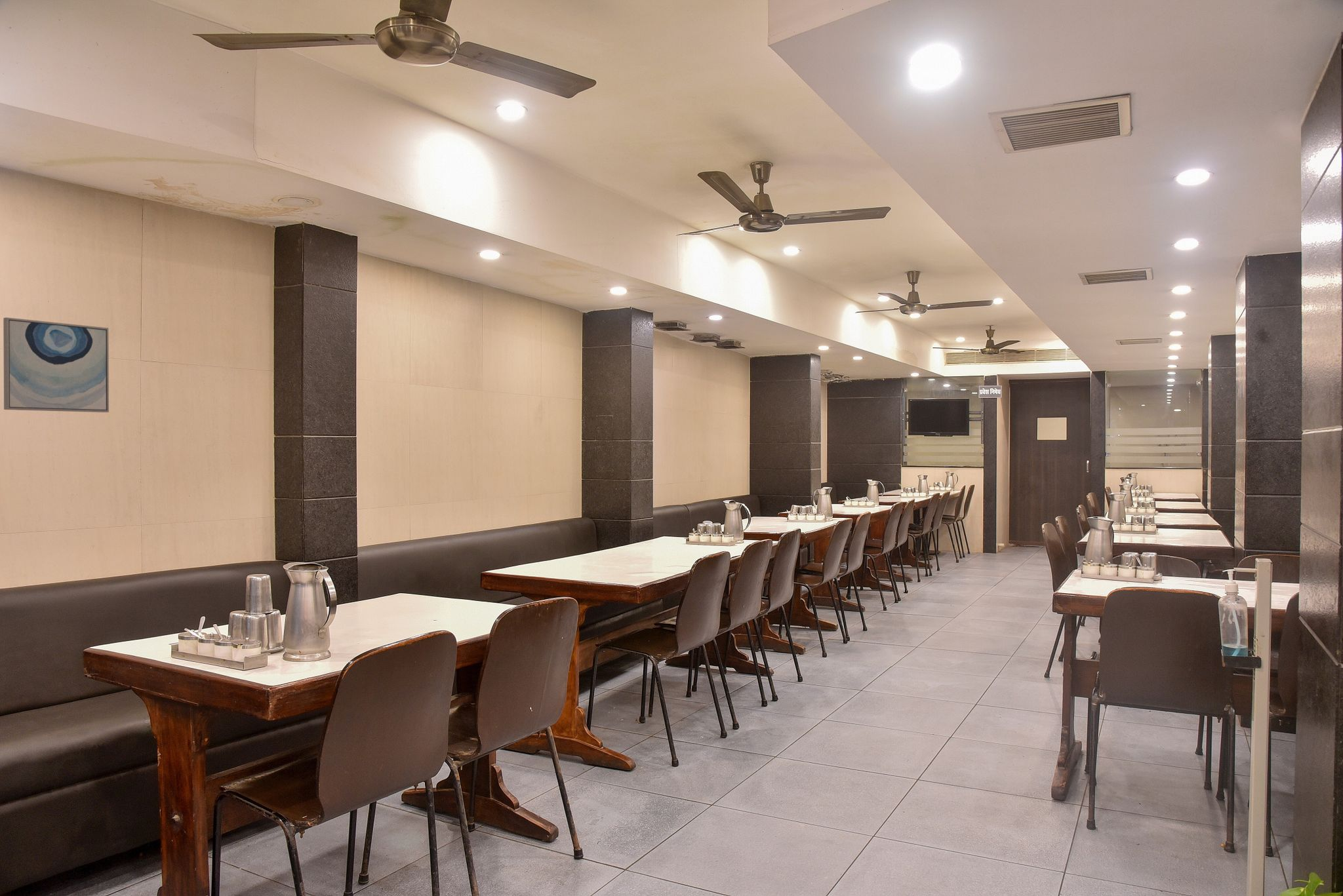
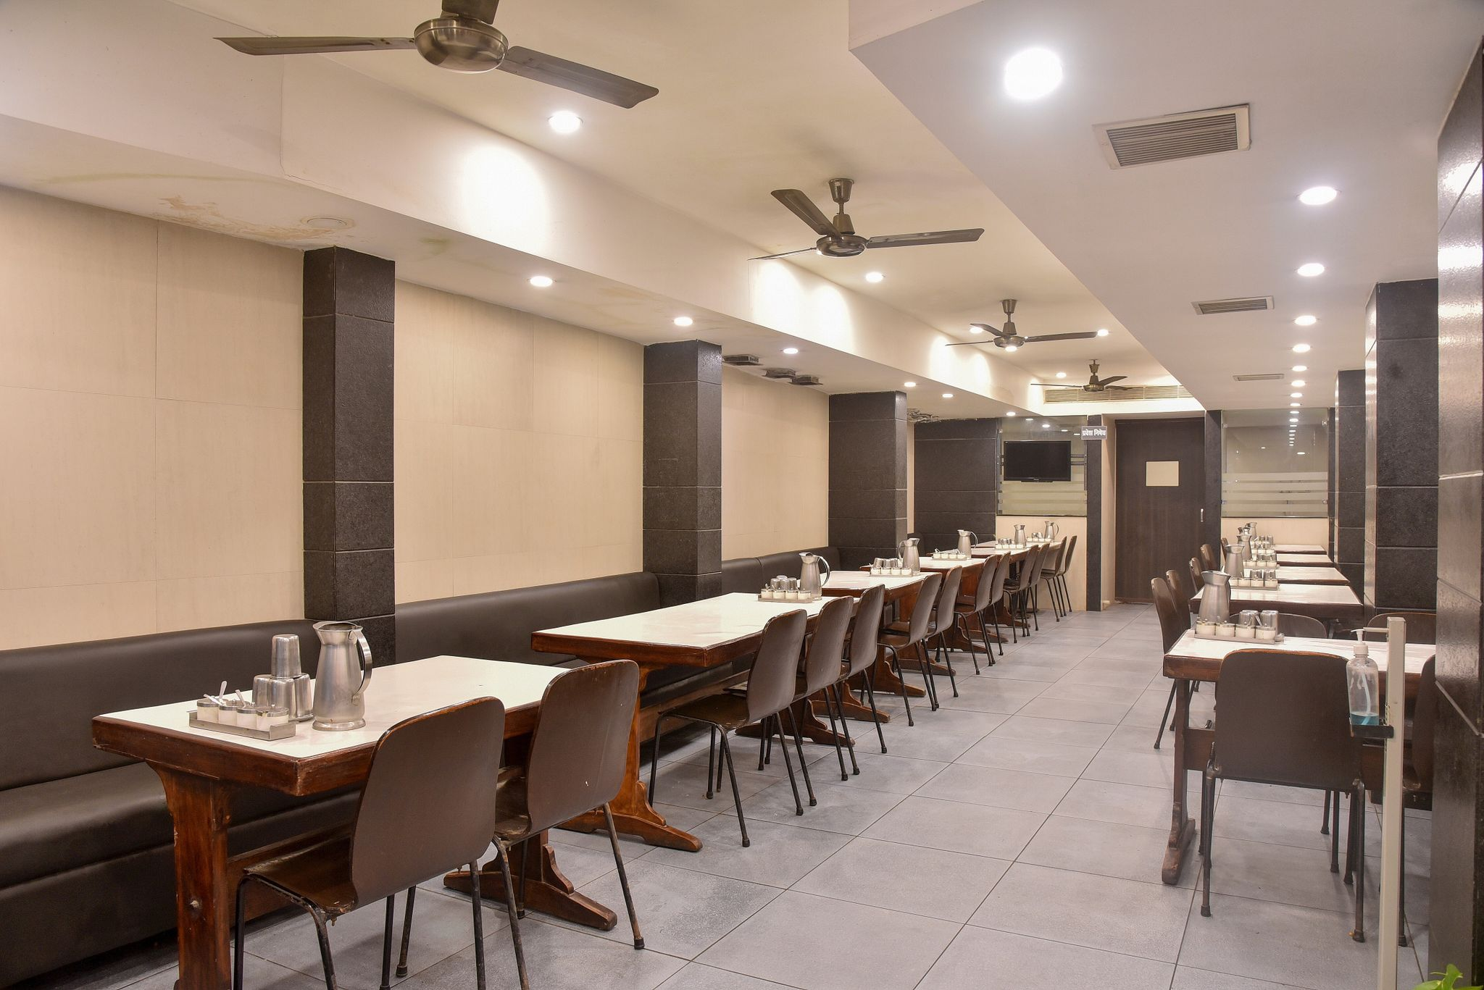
- wall art [3,317,110,413]
